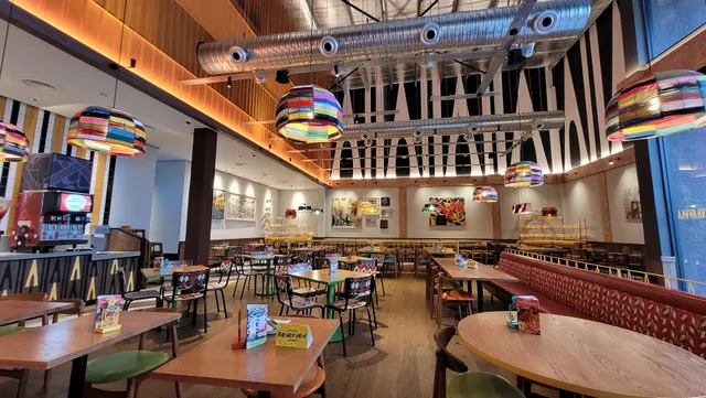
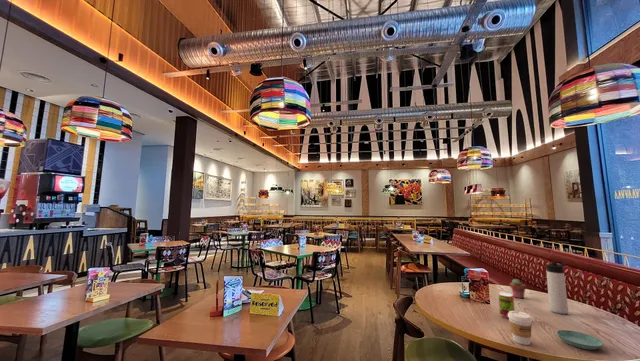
+ beverage can [498,291,516,320]
+ thermos bottle [546,261,569,315]
+ potted succulent [509,278,527,300]
+ coffee cup [508,310,533,346]
+ saucer [556,329,604,351]
